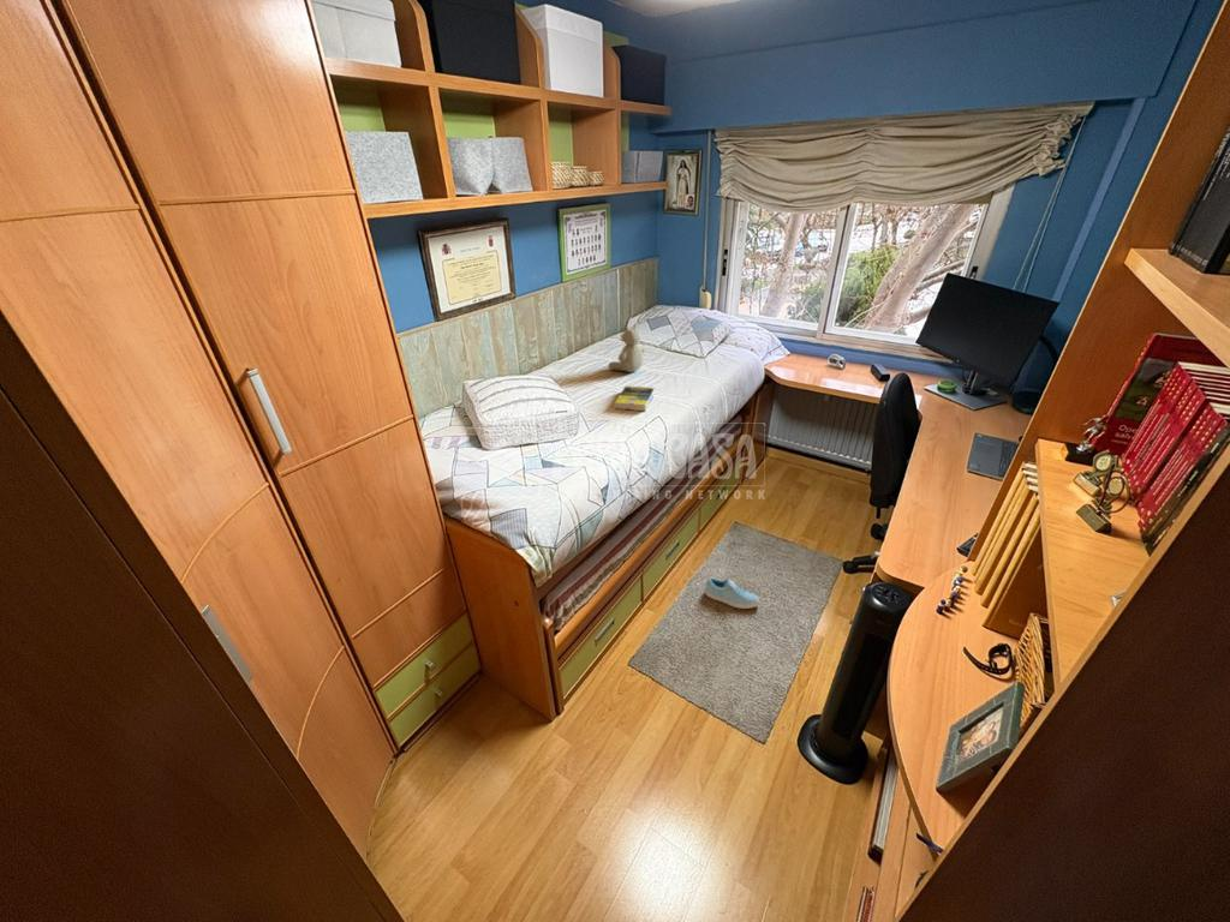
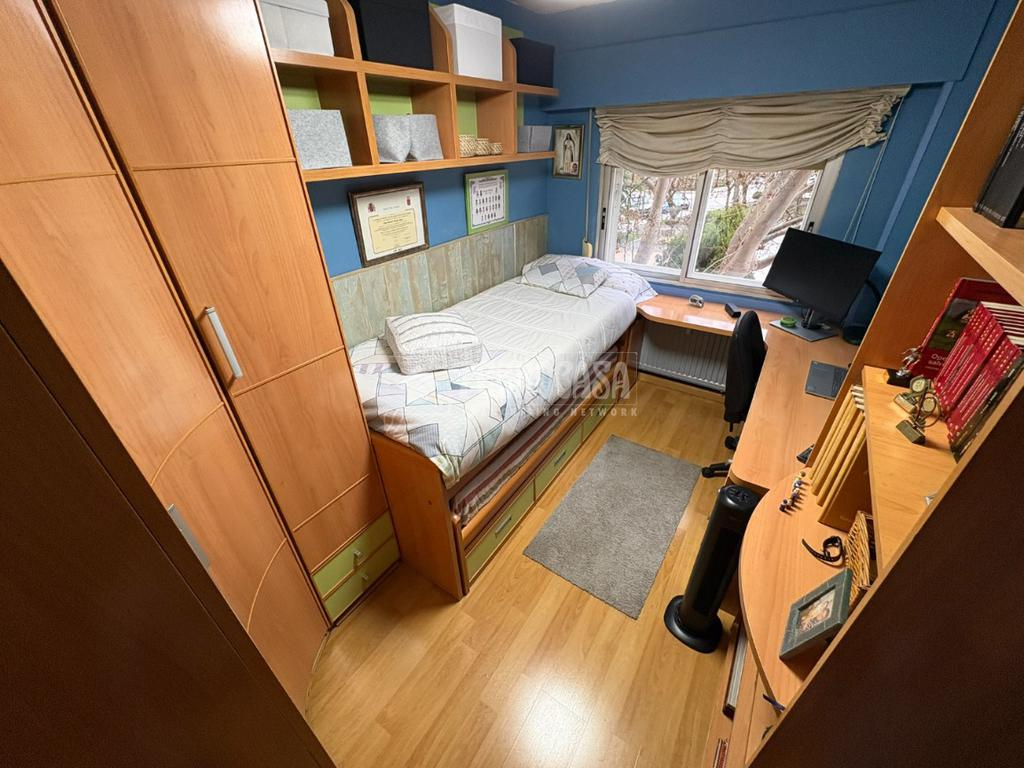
- book [613,384,656,412]
- stuffed bear [607,322,646,373]
- sneaker [704,576,760,610]
